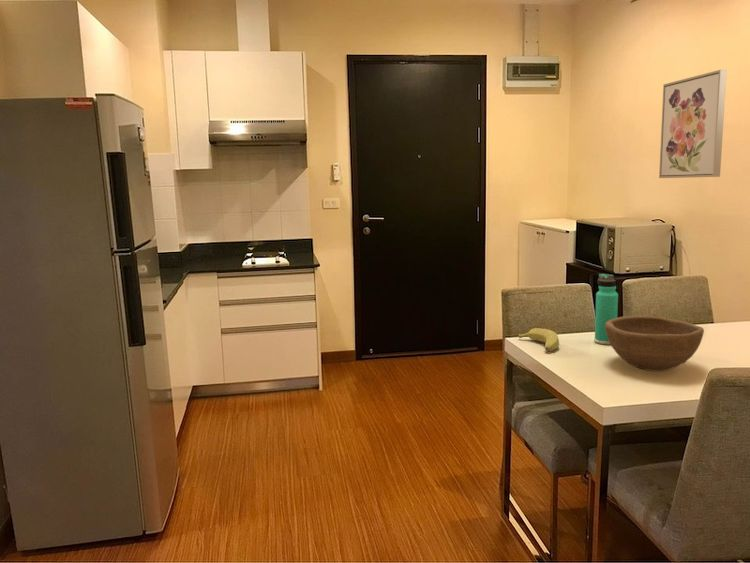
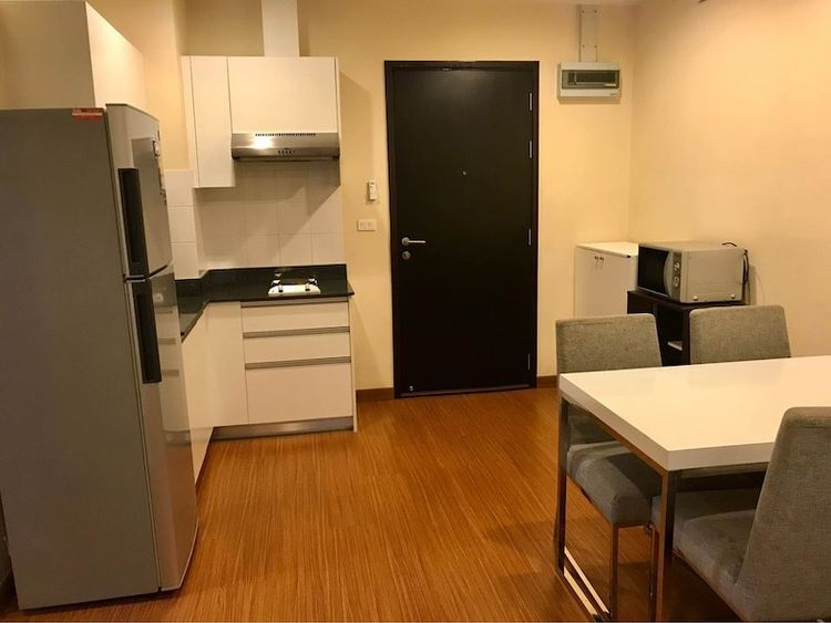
- wall art [658,69,728,179]
- banana [518,327,560,352]
- bowl [605,315,705,372]
- thermos bottle [594,273,619,345]
